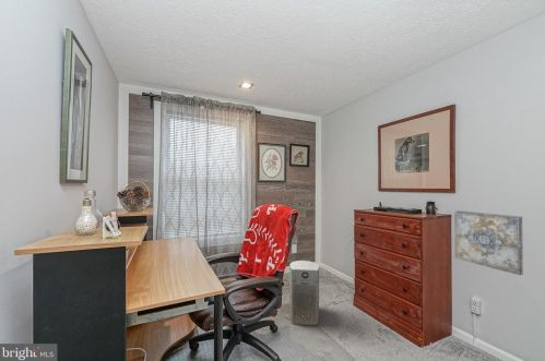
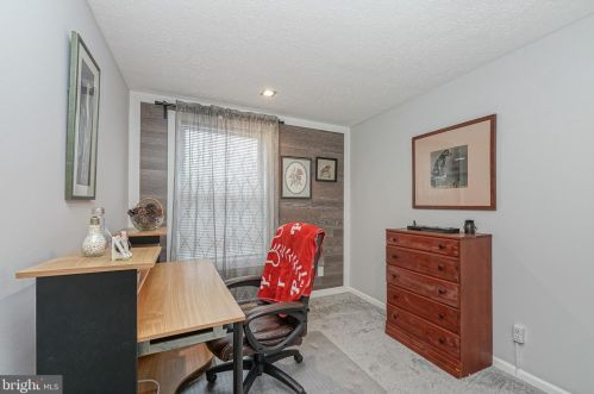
- wall art [454,209,524,276]
- fan [288,260,320,326]
